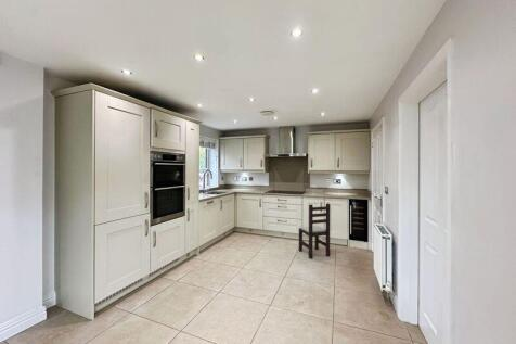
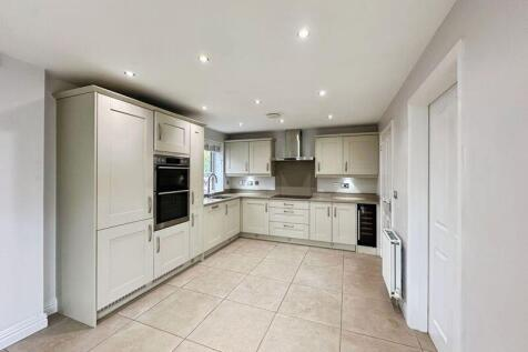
- chair [298,203,331,259]
